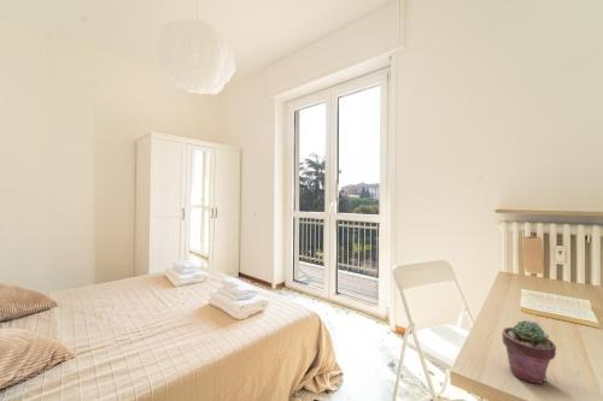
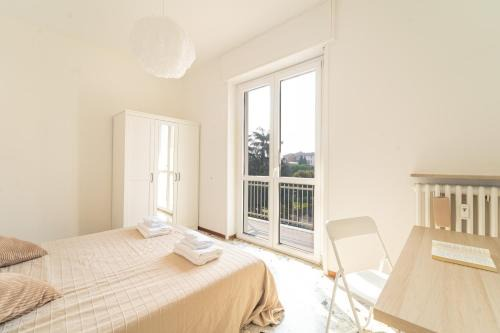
- potted succulent [502,319,557,385]
